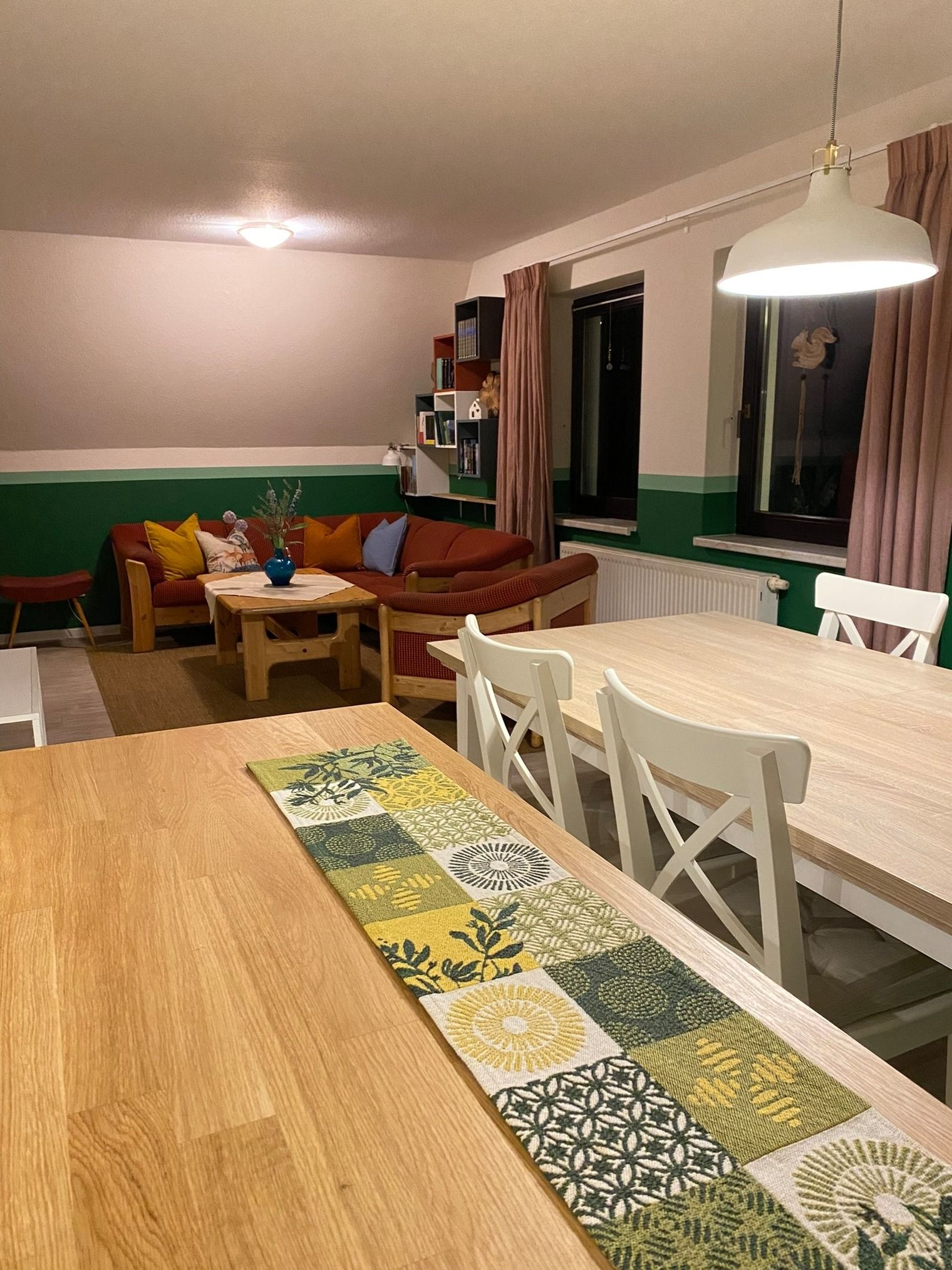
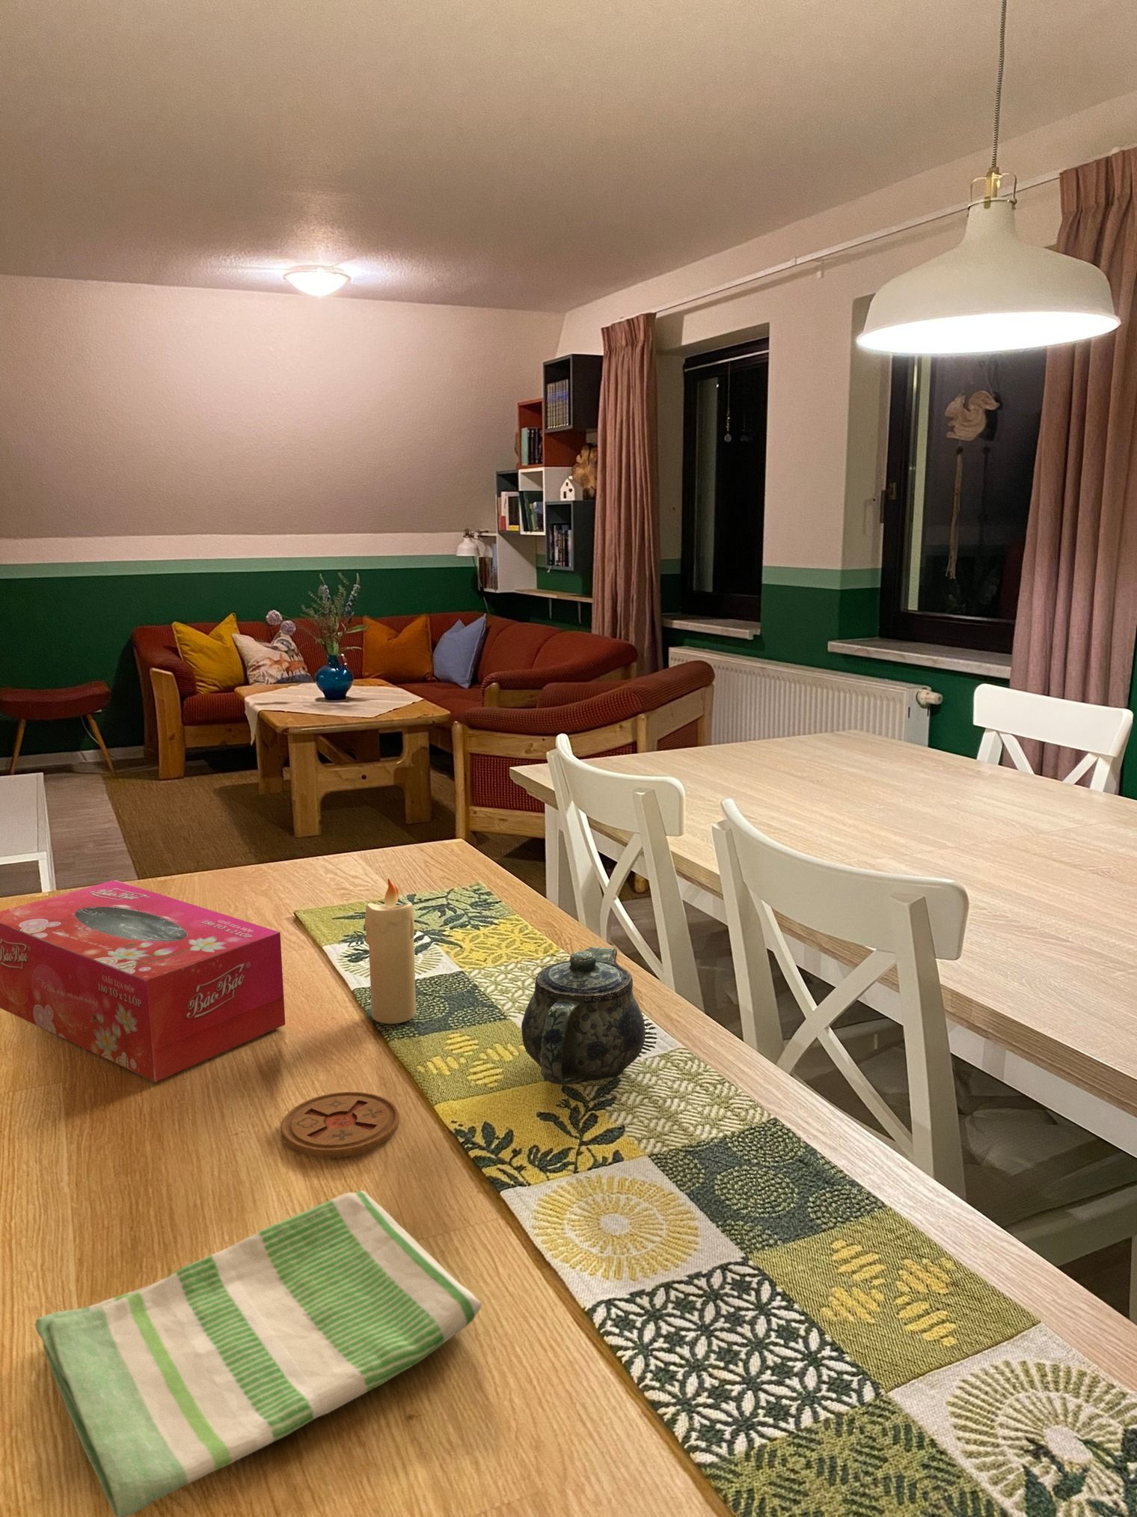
+ coaster [279,1091,400,1157]
+ tissue box [0,879,285,1083]
+ chinaware [521,946,646,1086]
+ dish towel [35,1190,481,1517]
+ candle [364,878,417,1025]
